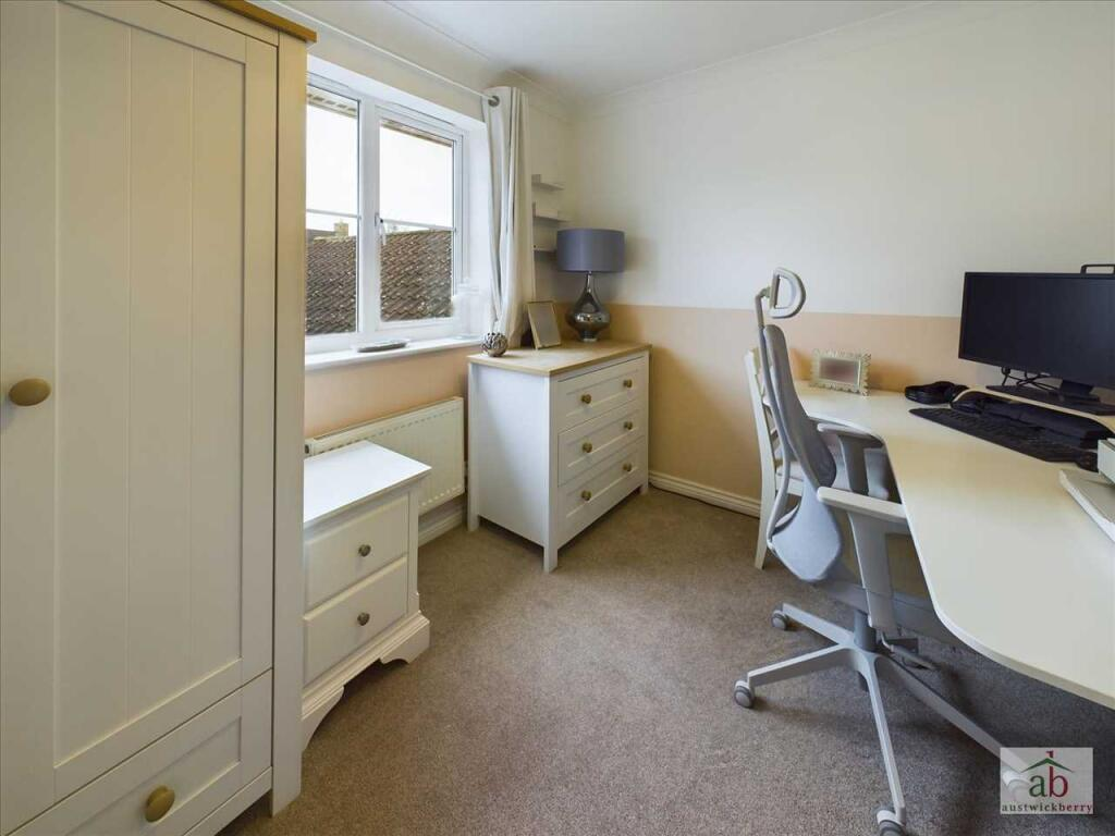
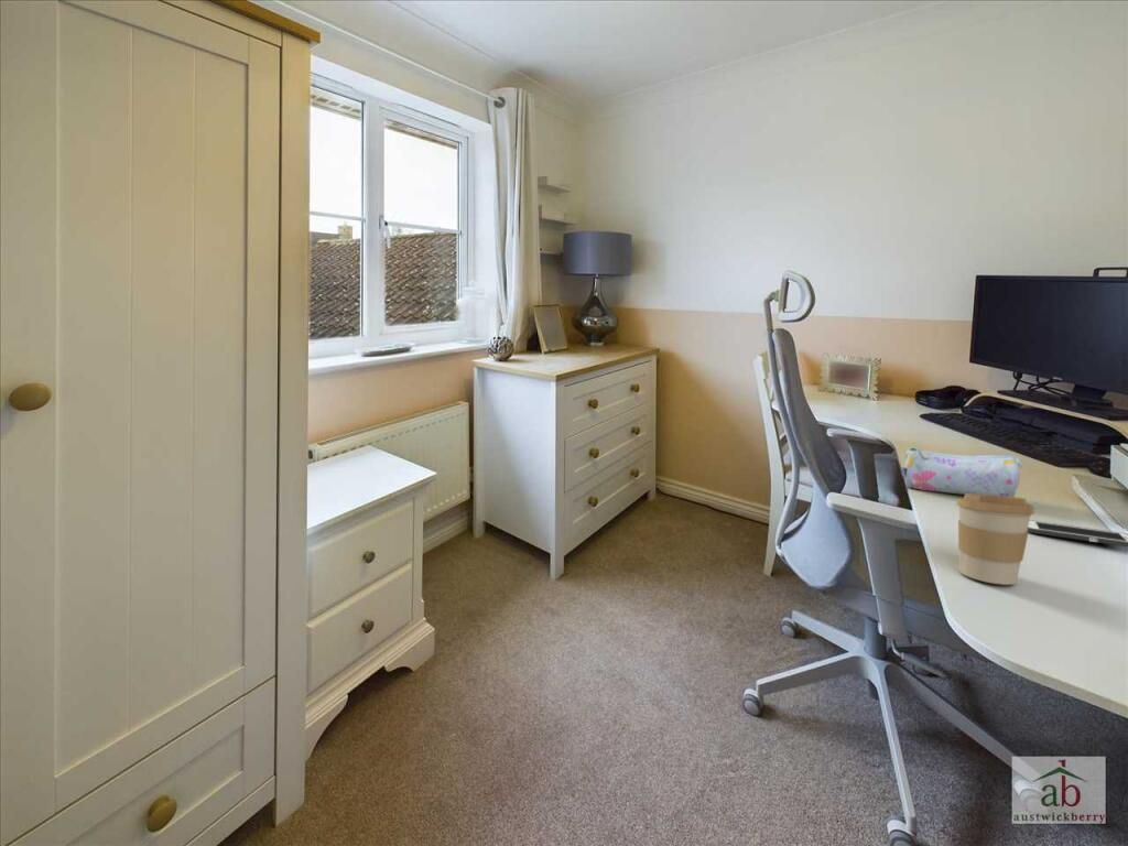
+ coffee cup [955,494,1035,586]
+ pencil case [901,446,1023,497]
+ cell phone [1028,519,1128,547]
